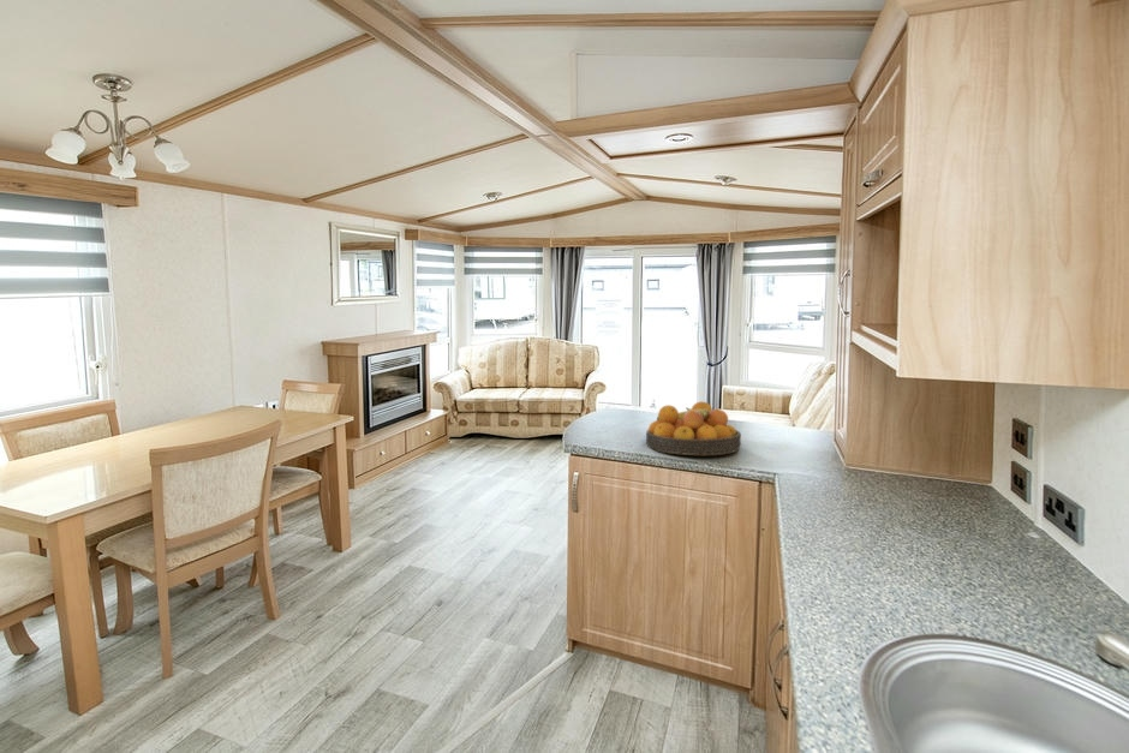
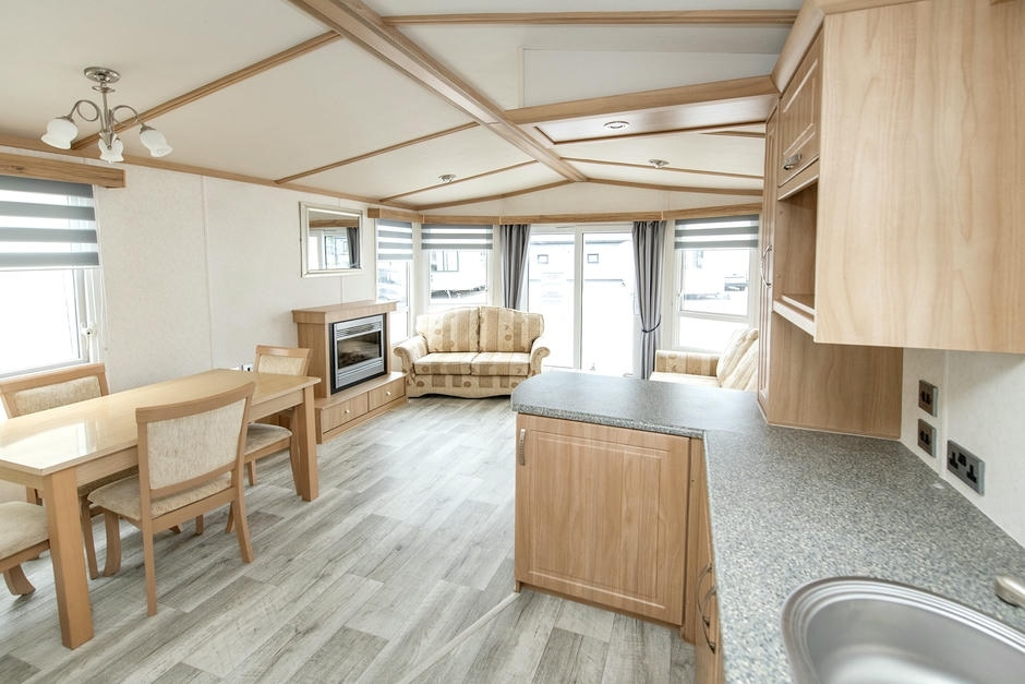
- fruit bowl [645,400,742,456]
